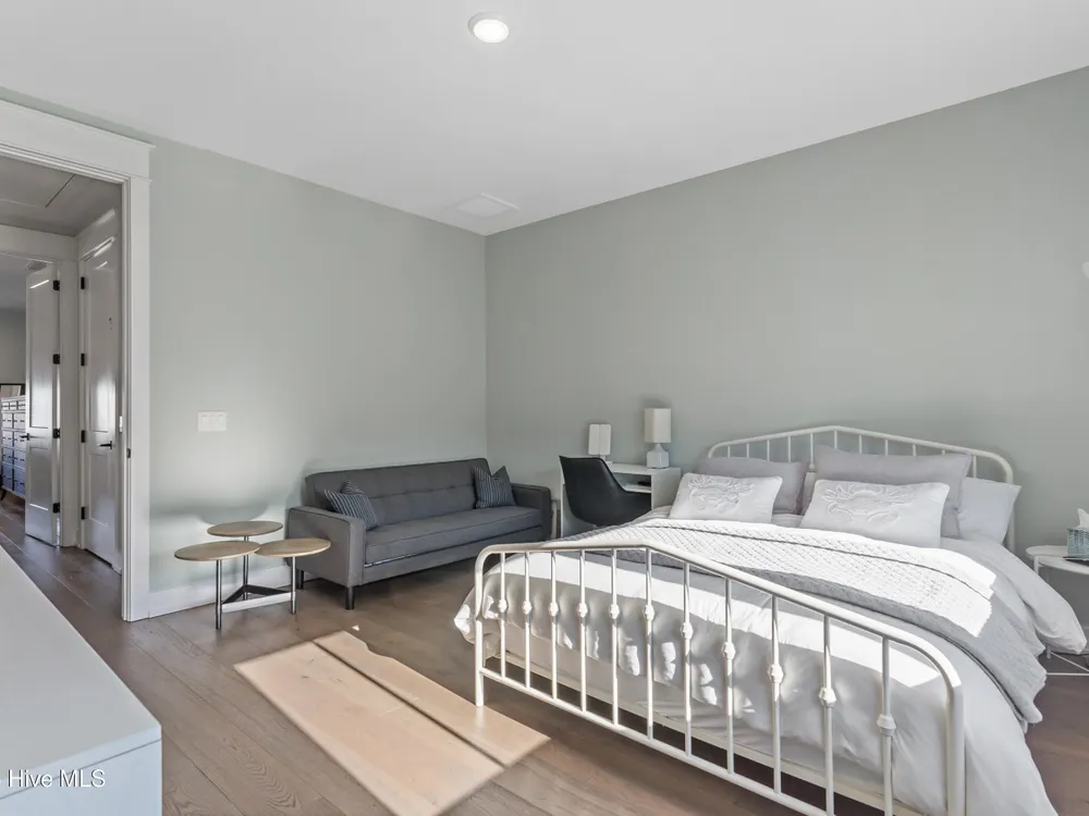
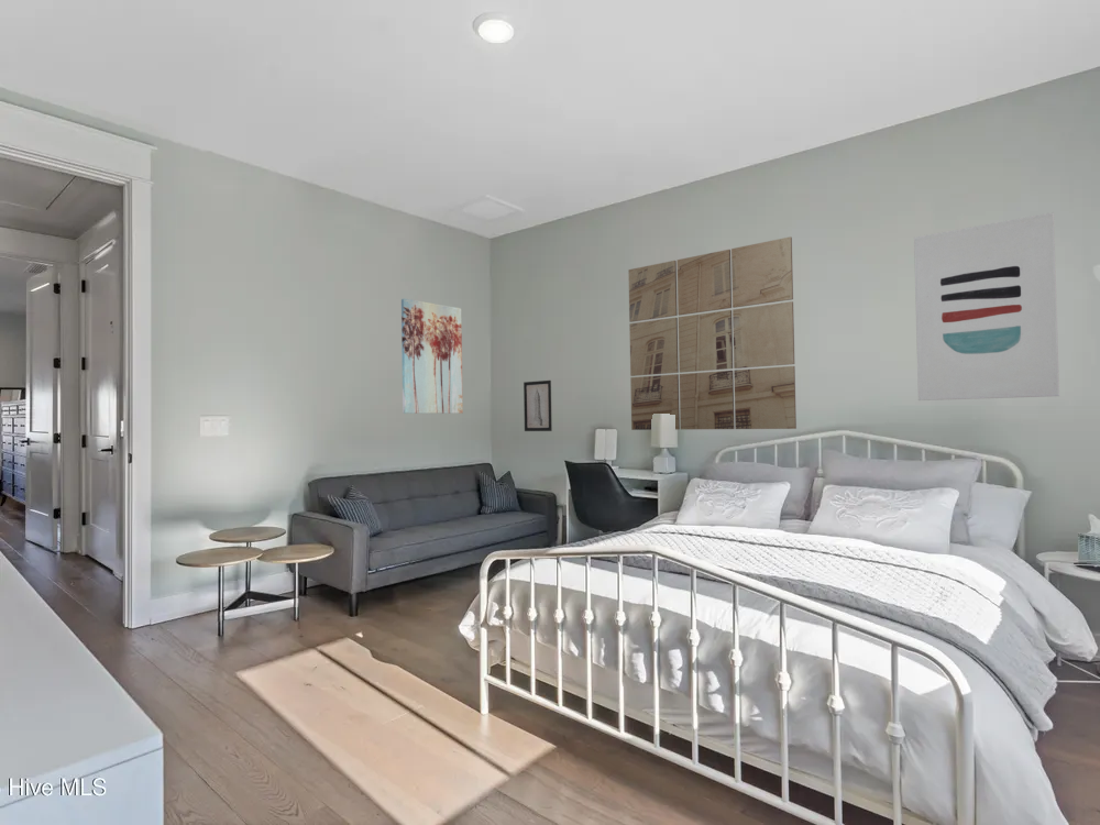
+ wall art [400,298,464,415]
+ wall art [913,211,1060,402]
+ wall art [522,380,553,432]
+ wall art [627,235,798,431]
